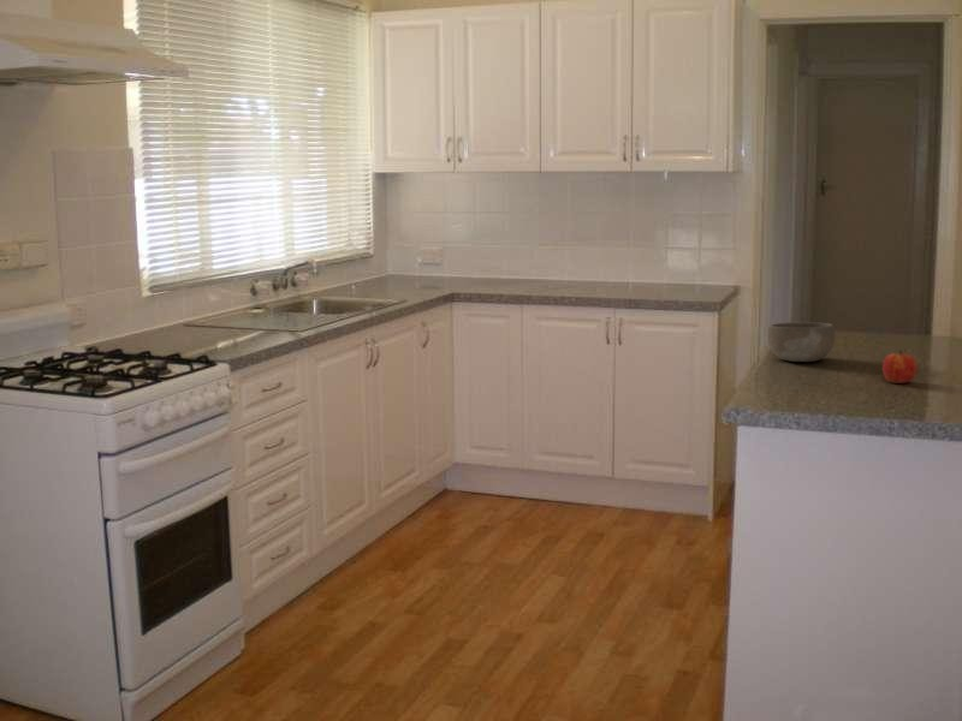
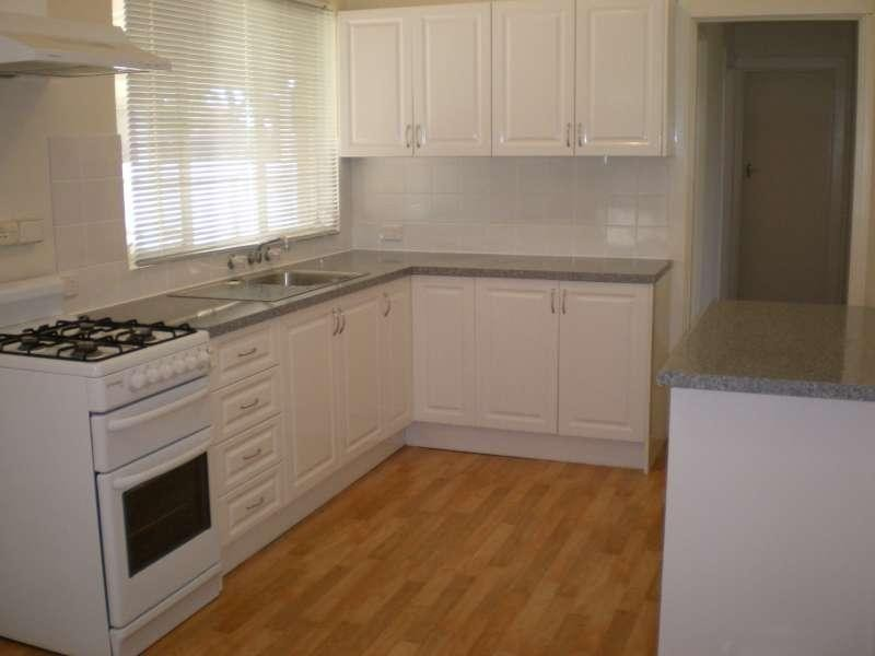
- fruit [881,350,919,385]
- bowl [766,321,836,363]
